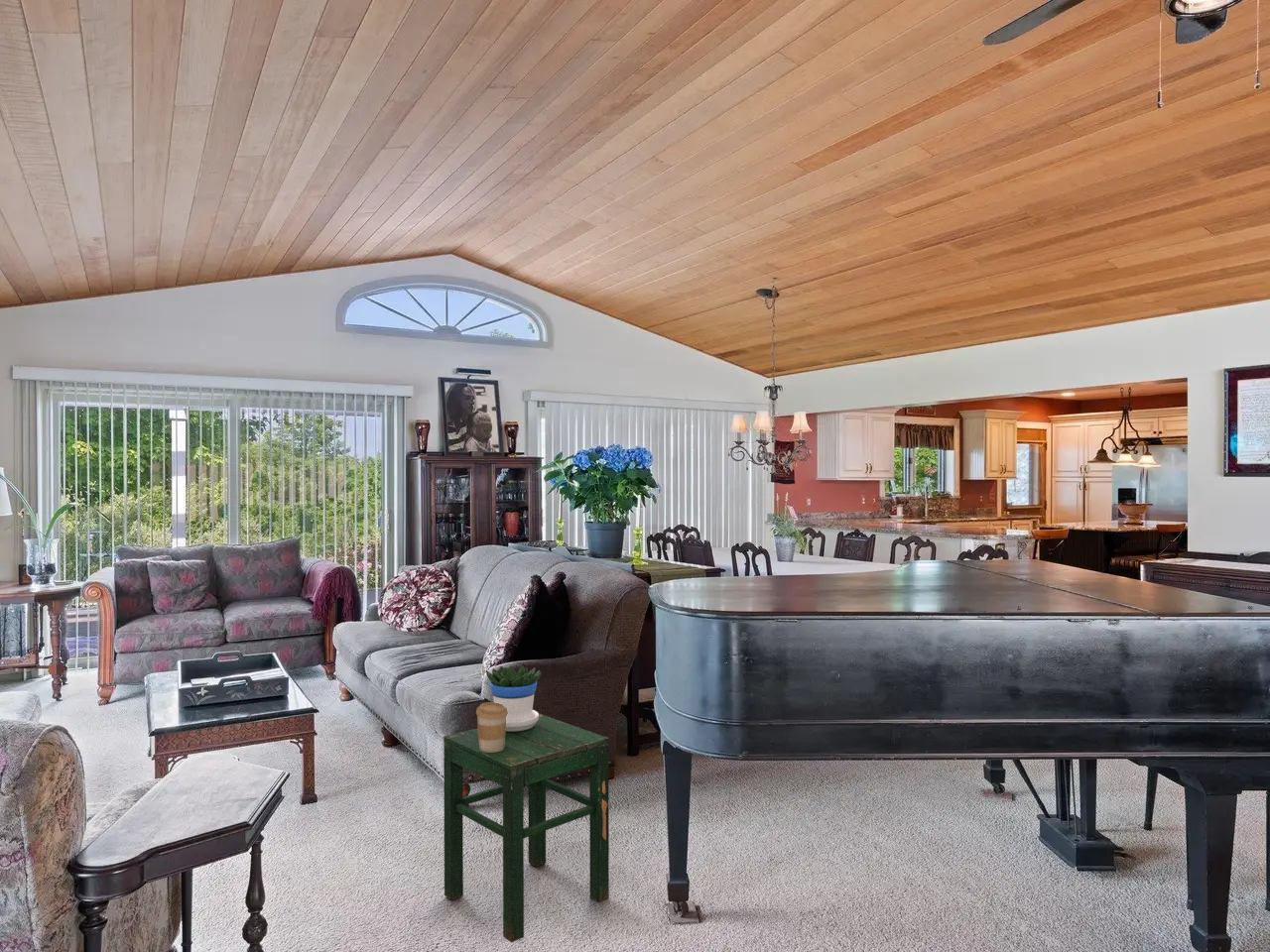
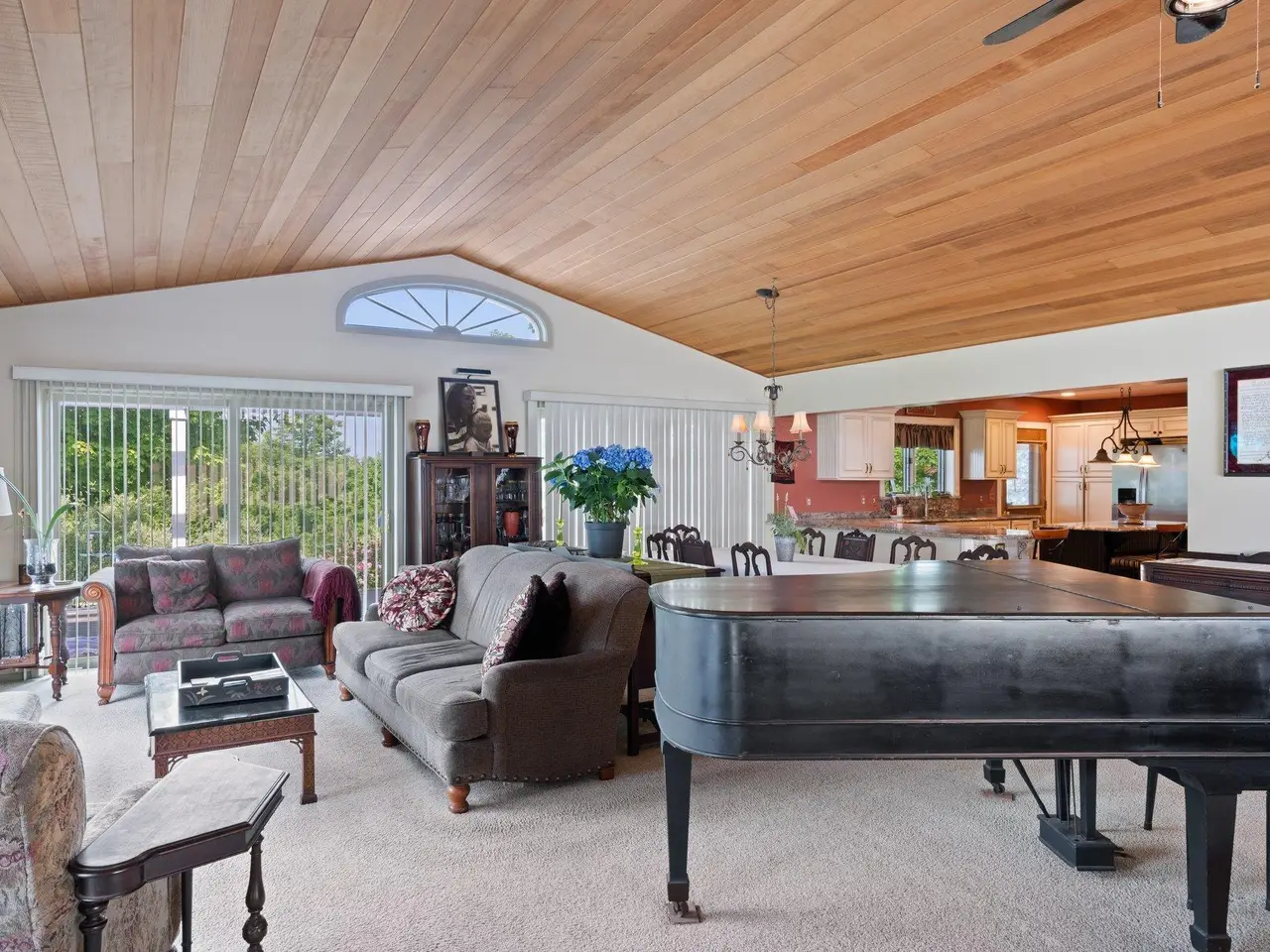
- flowerpot [485,665,543,732]
- coffee cup [475,701,508,752]
- stool [443,713,610,943]
